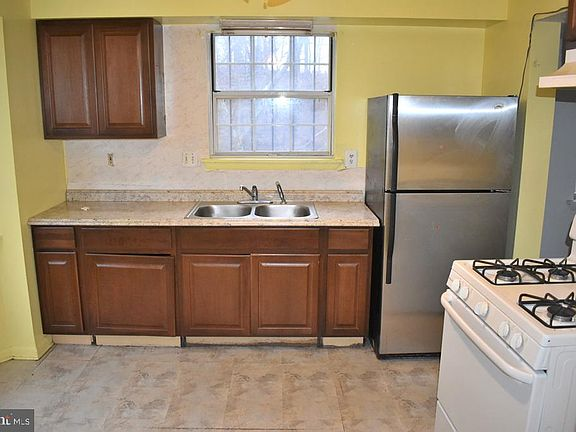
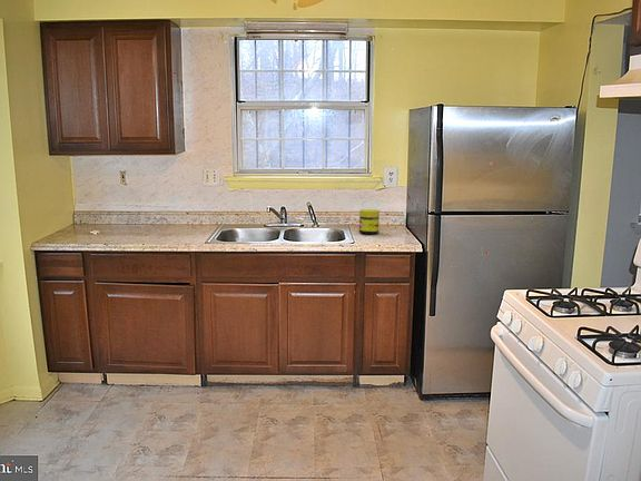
+ jar [358,208,381,235]
